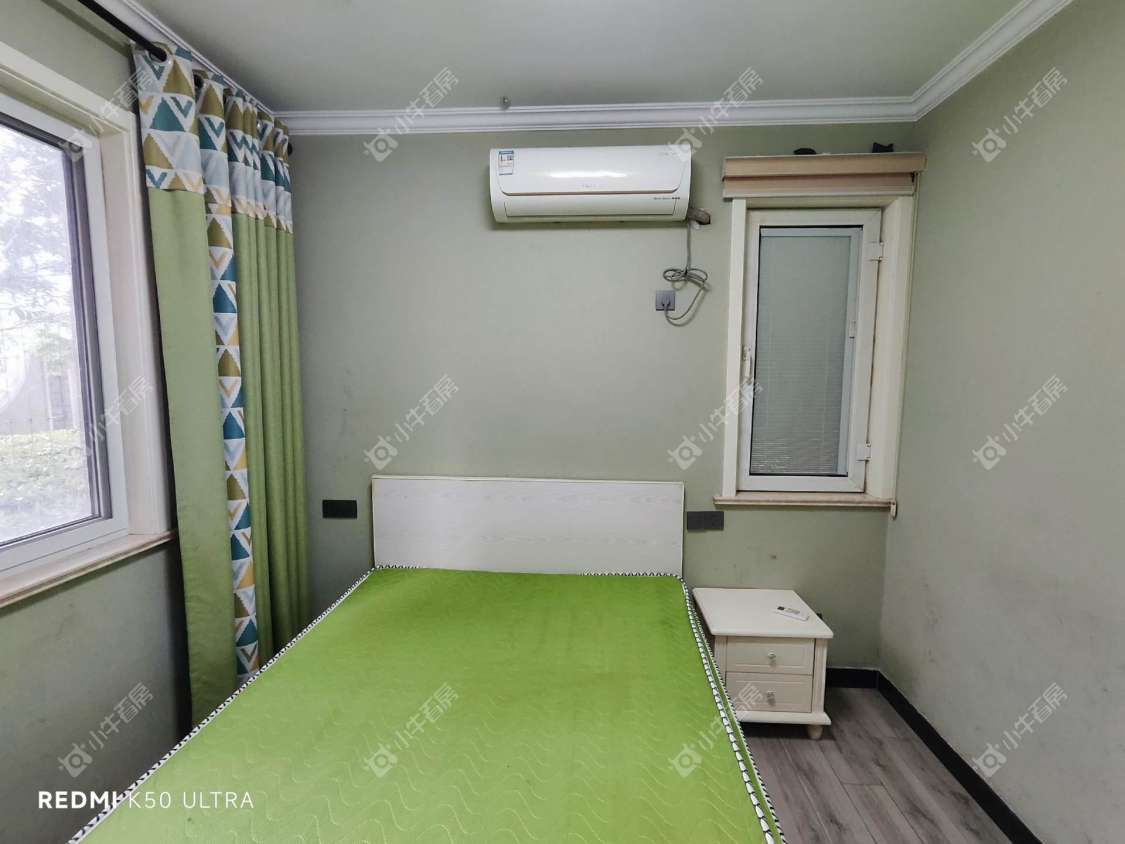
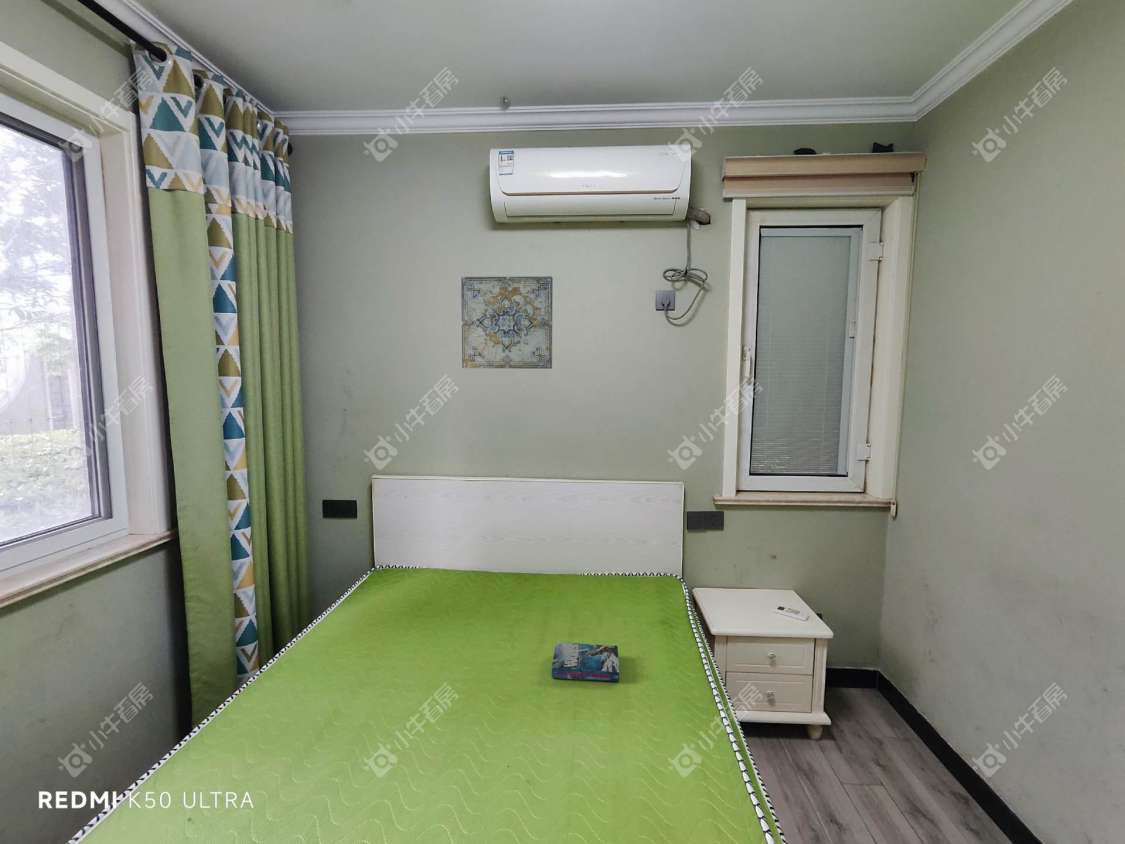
+ book [551,641,620,683]
+ wall art [460,275,554,370]
